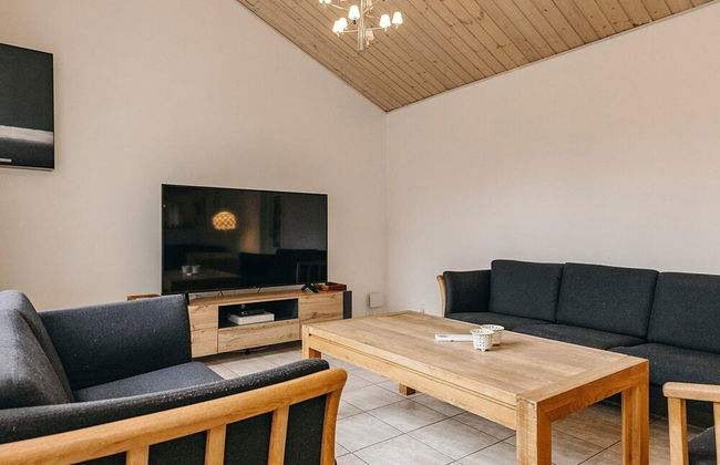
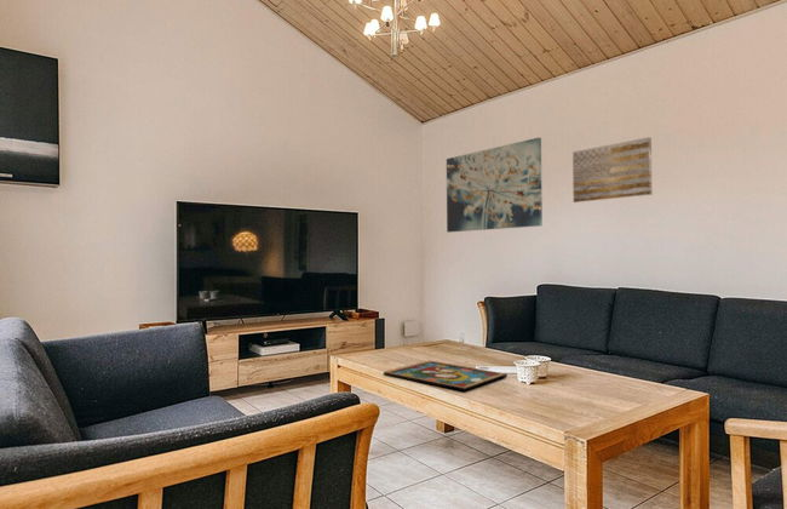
+ wall art [571,136,654,204]
+ wall art [446,137,544,234]
+ framed painting [383,359,509,393]
